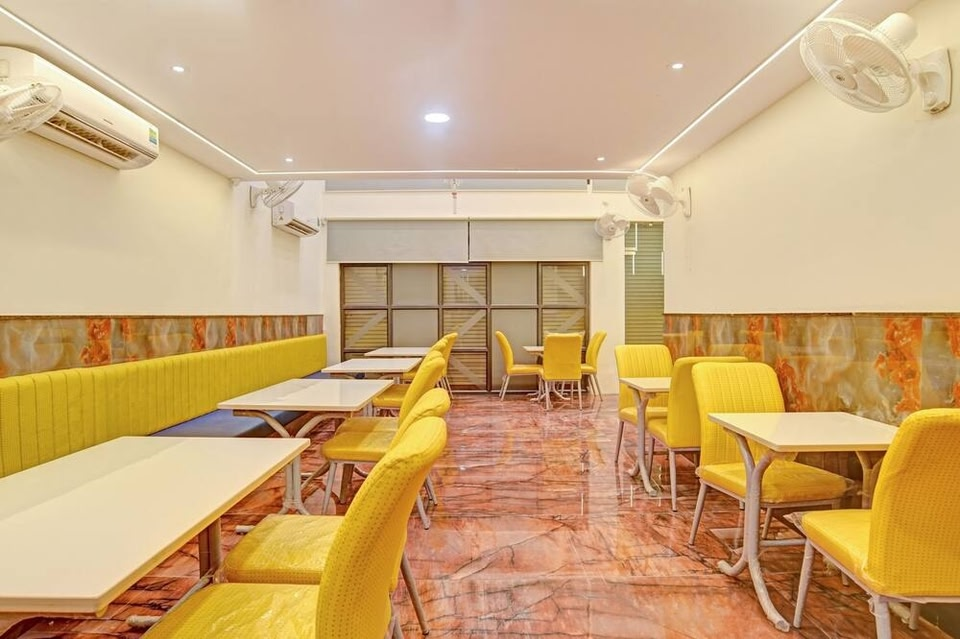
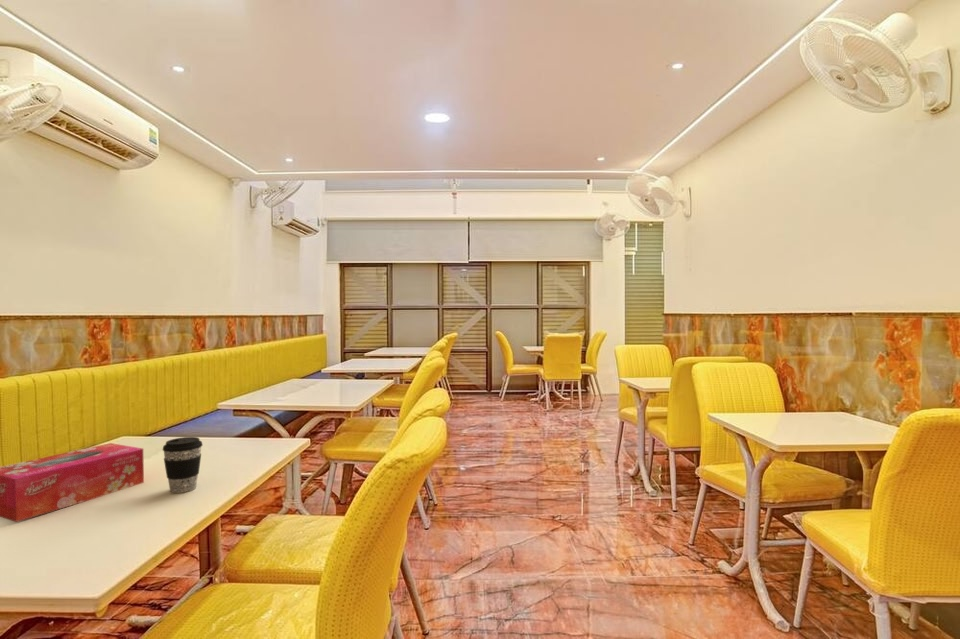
+ tissue box [0,442,145,523]
+ coffee cup [162,436,204,494]
